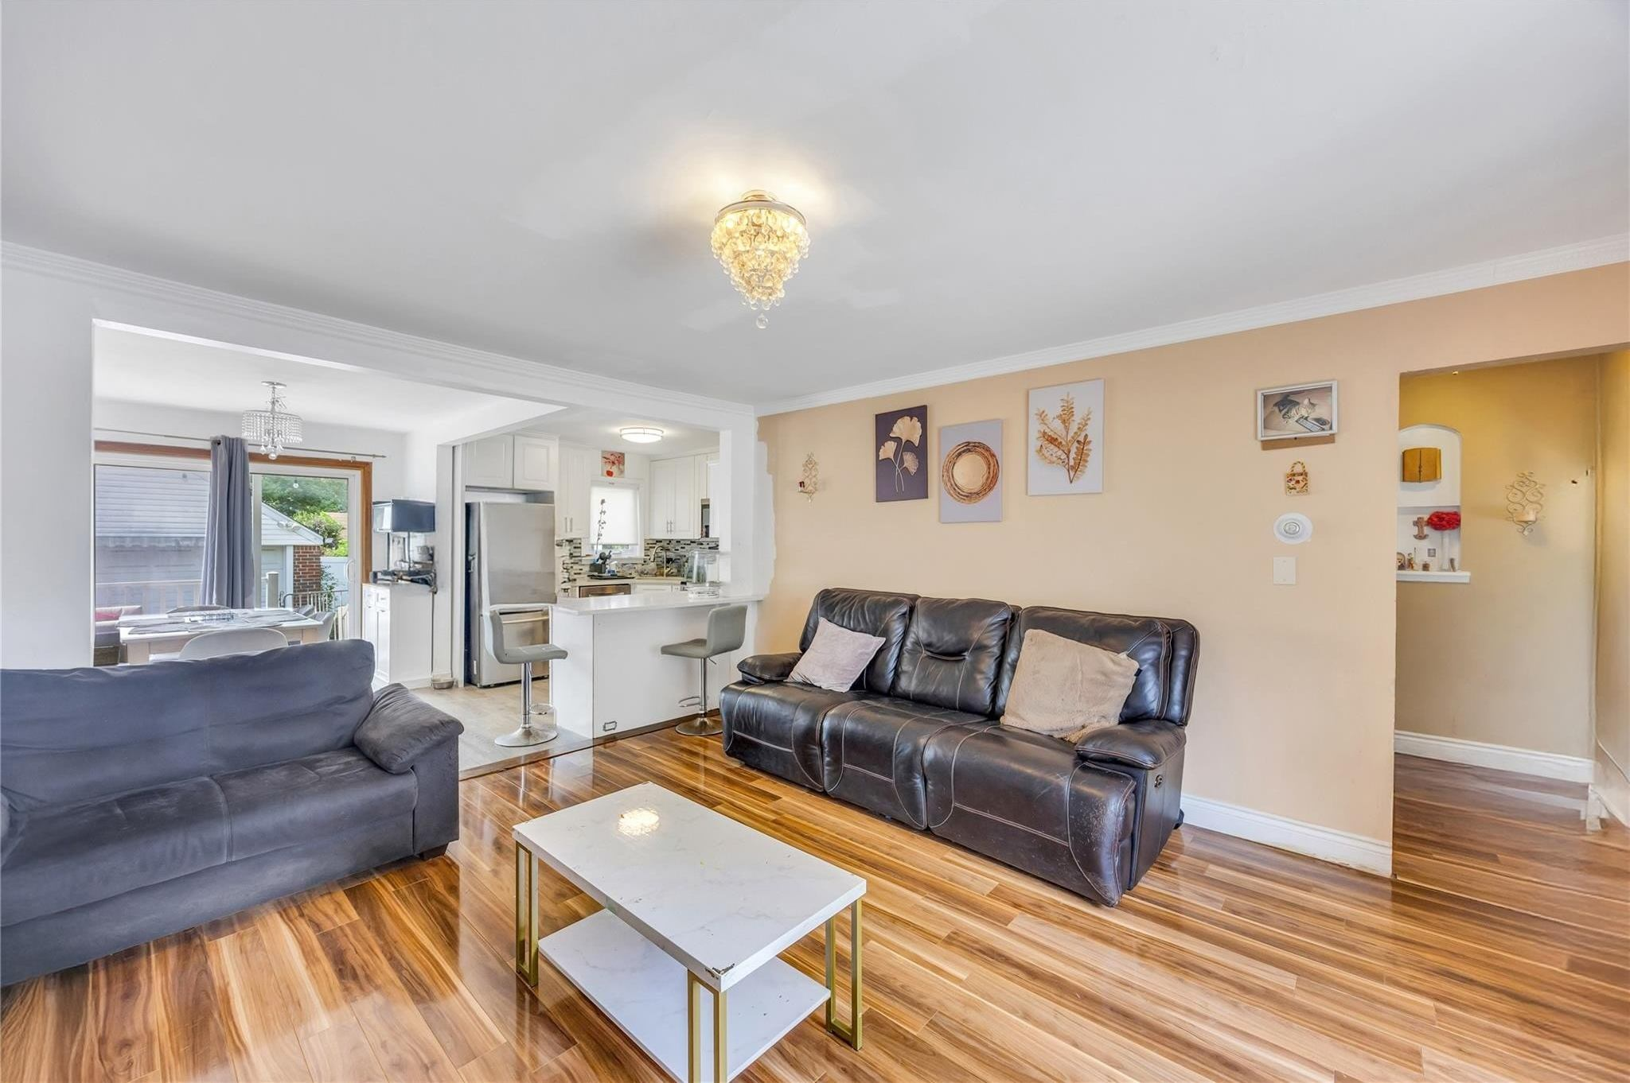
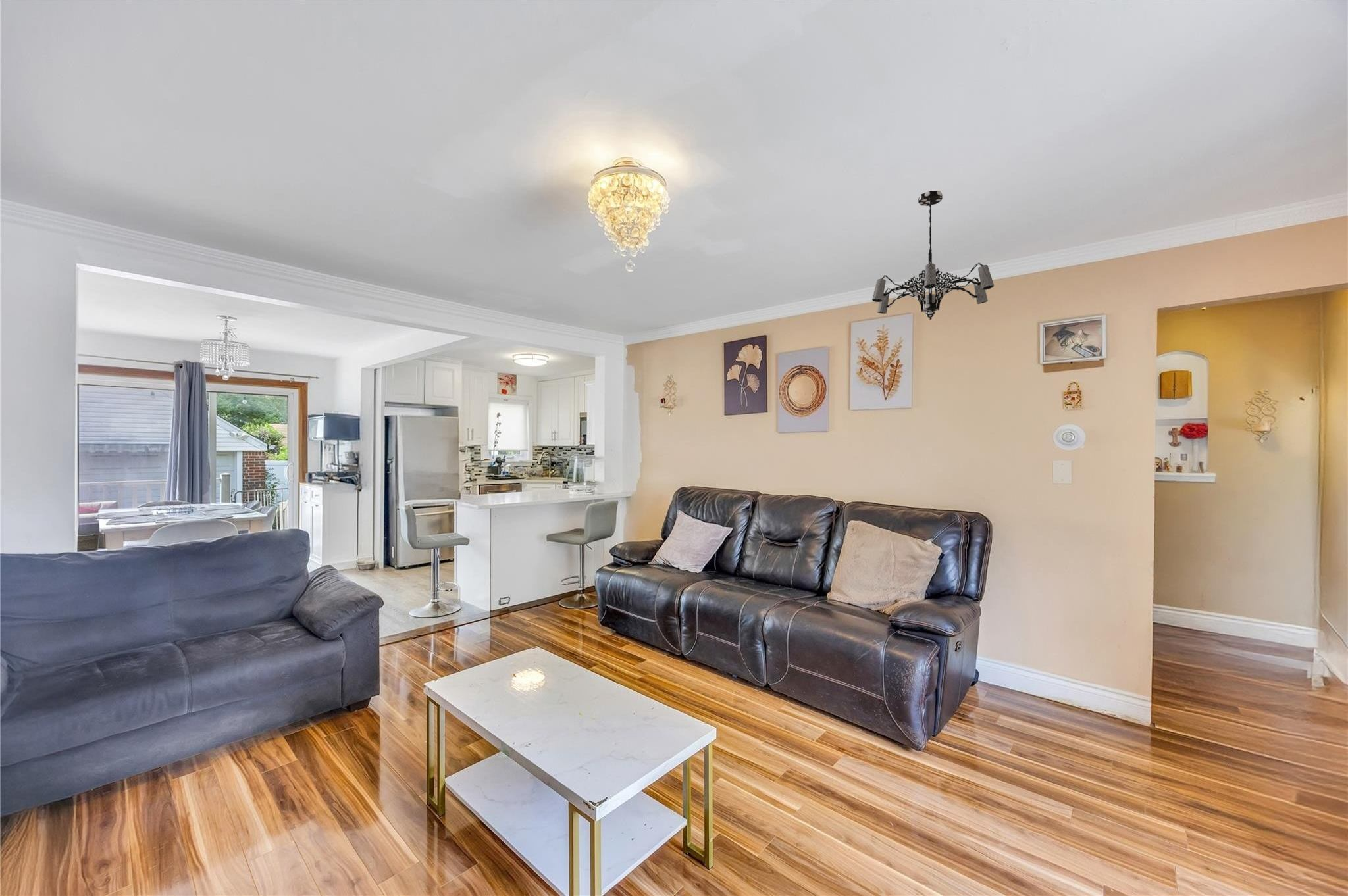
+ chandelier [871,190,995,320]
